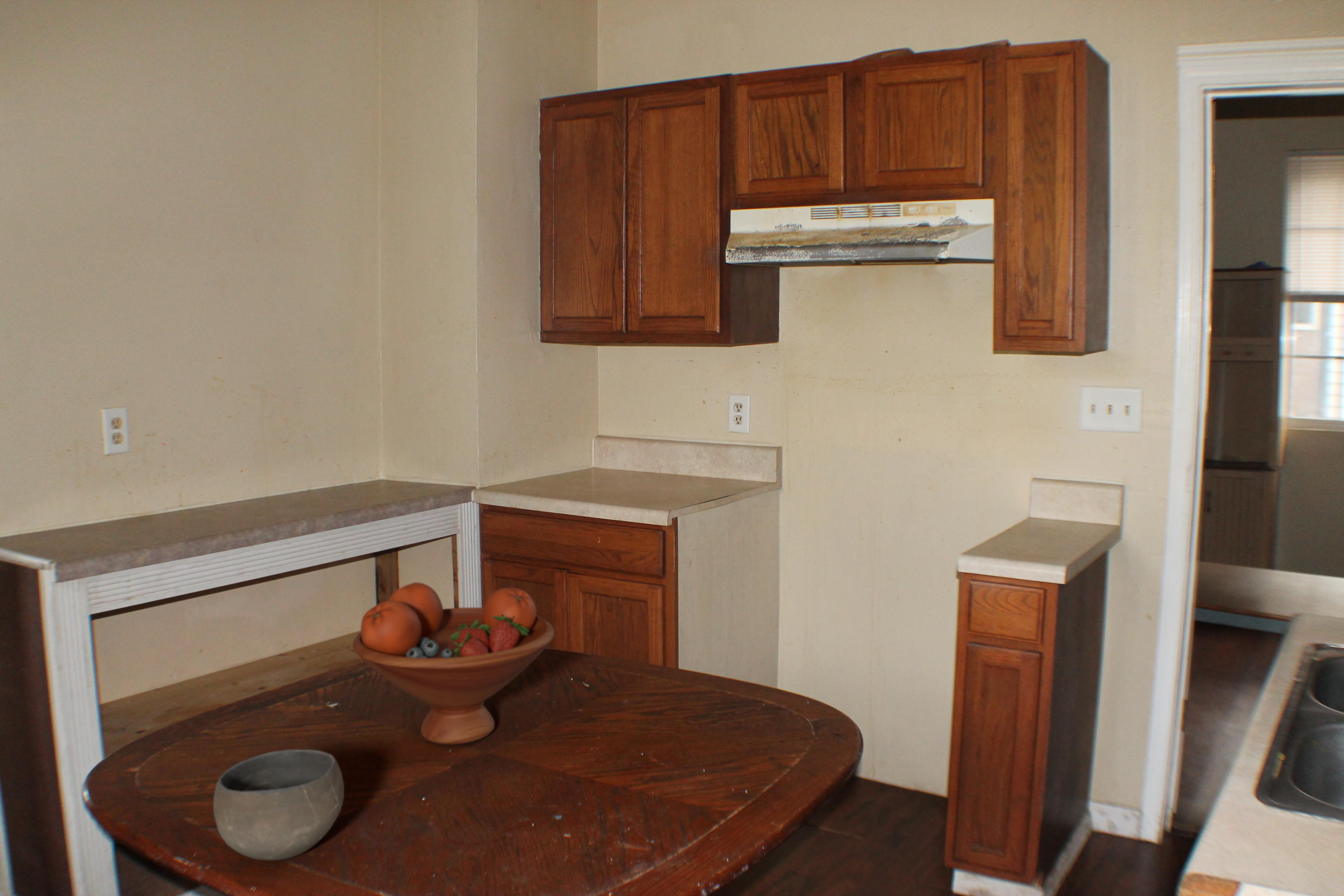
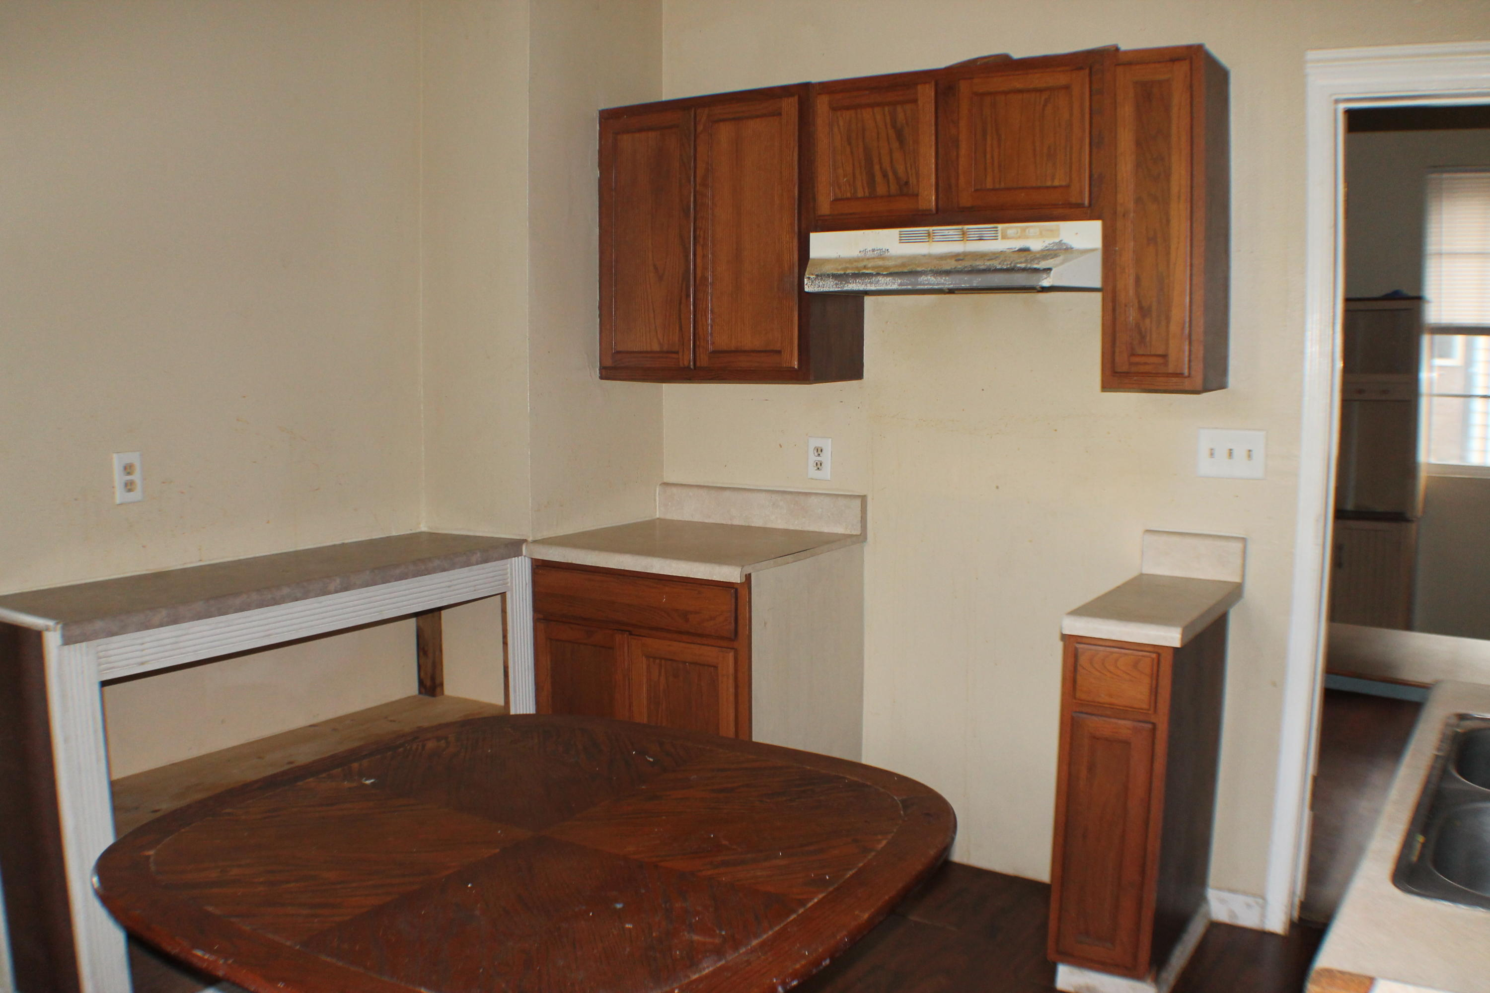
- fruit bowl [352,582,555,745]
- bowl [213,749,345,861]
